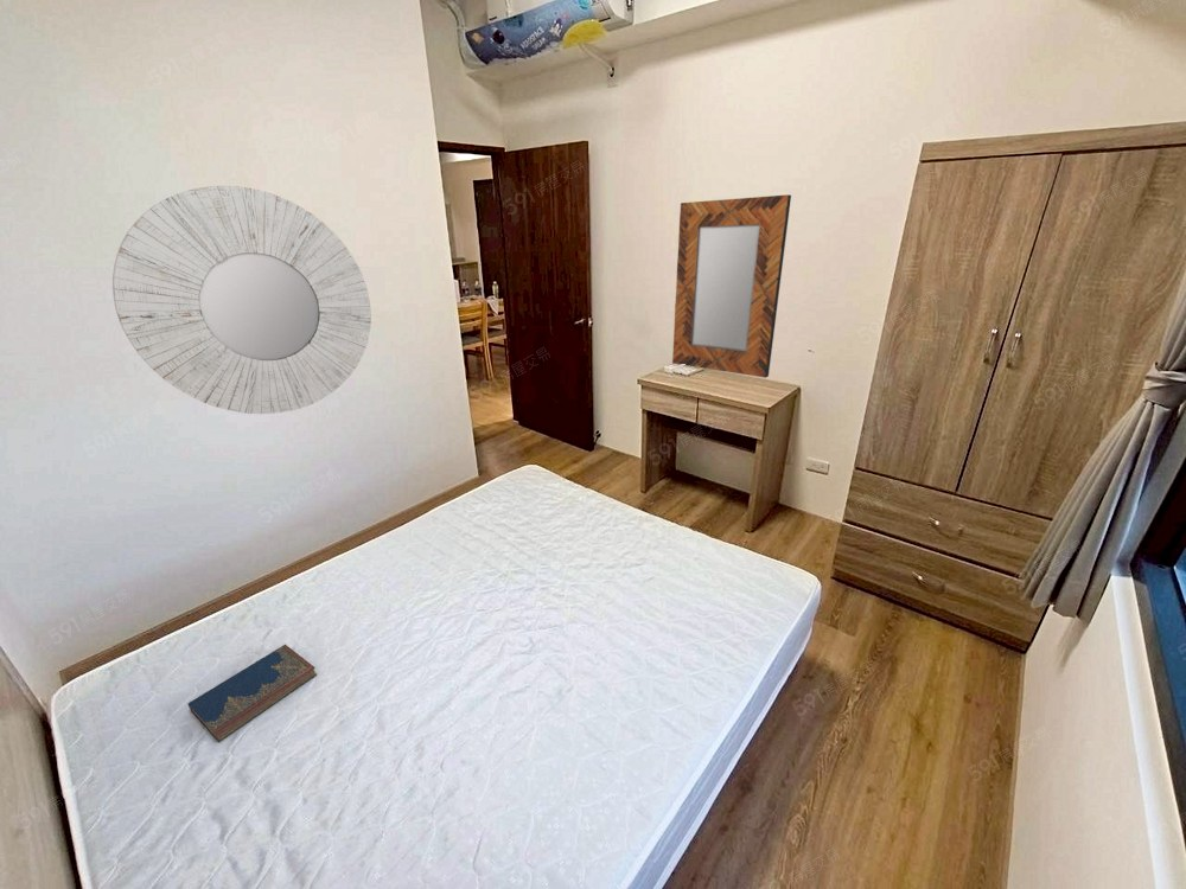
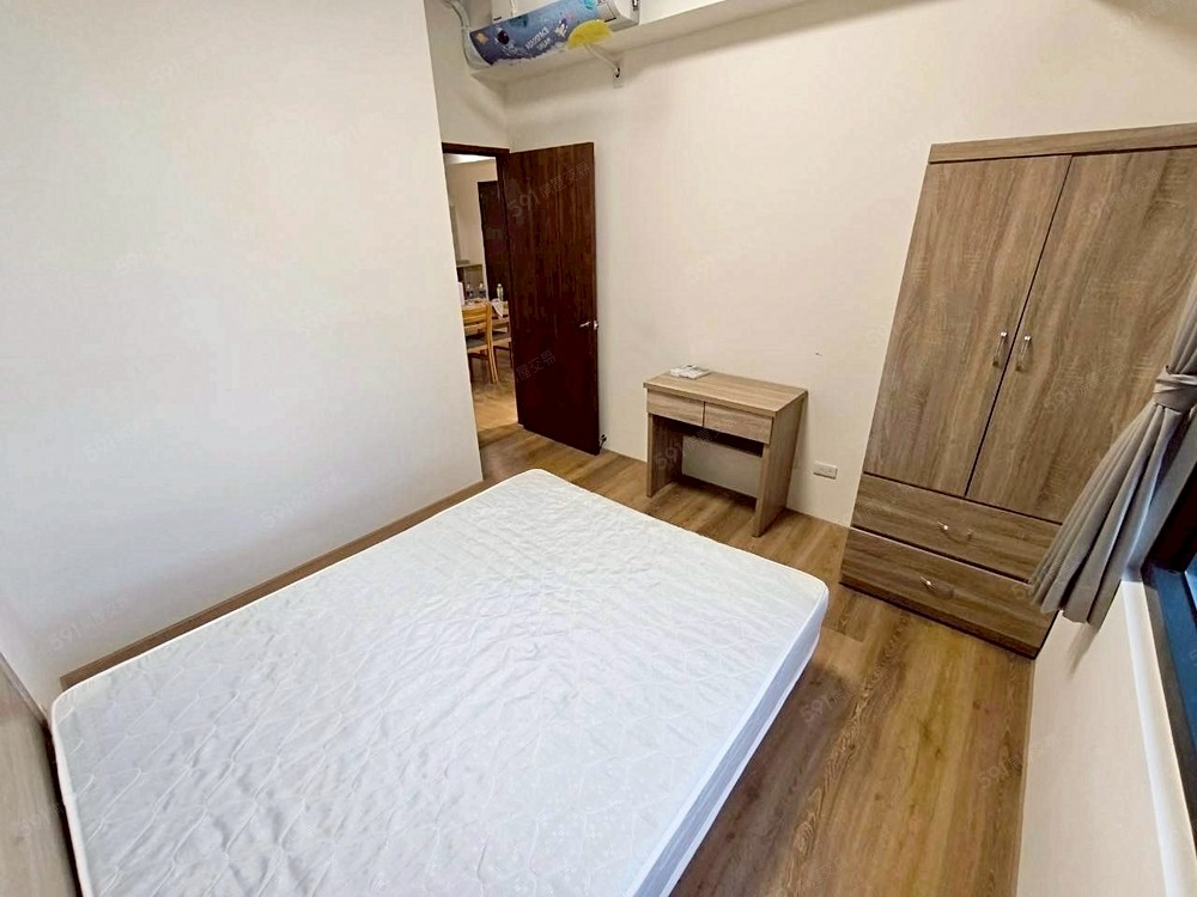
- mirror [111,185,372,415]
- hardcover book [186,644,318,743]
- home mirror [671,194,792,379]
